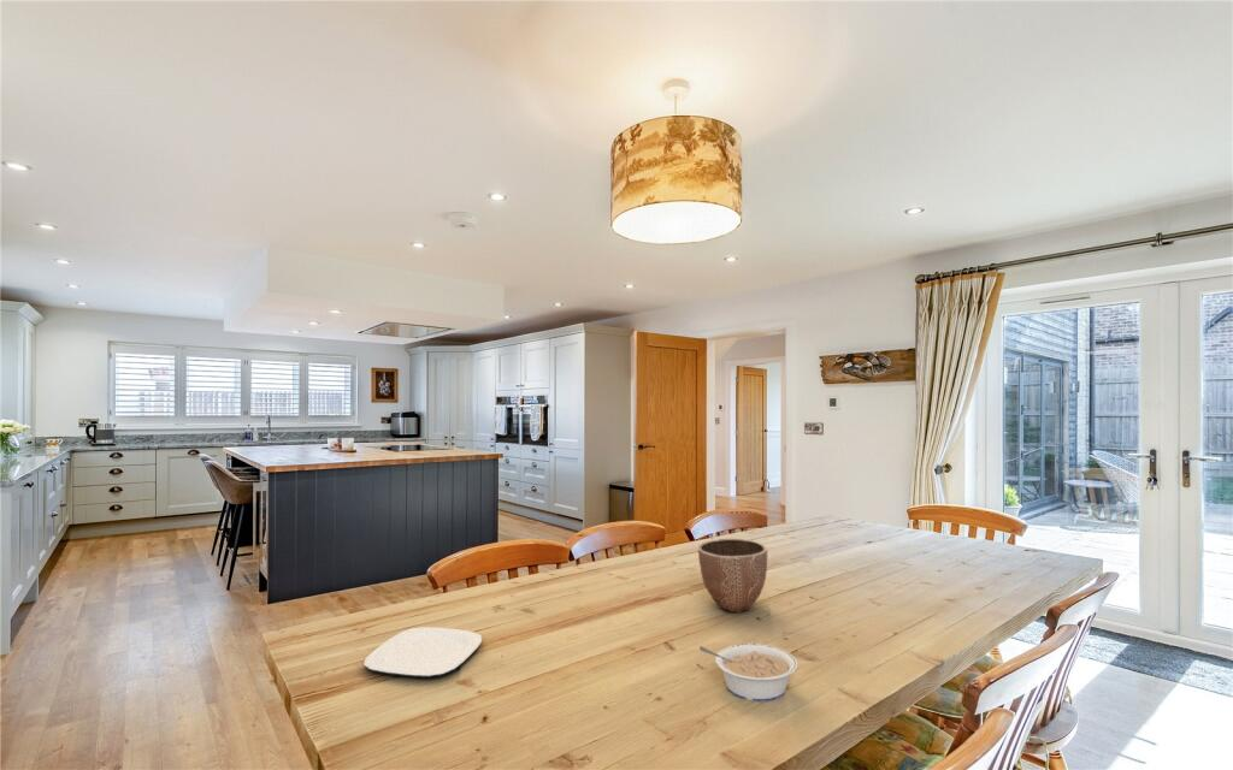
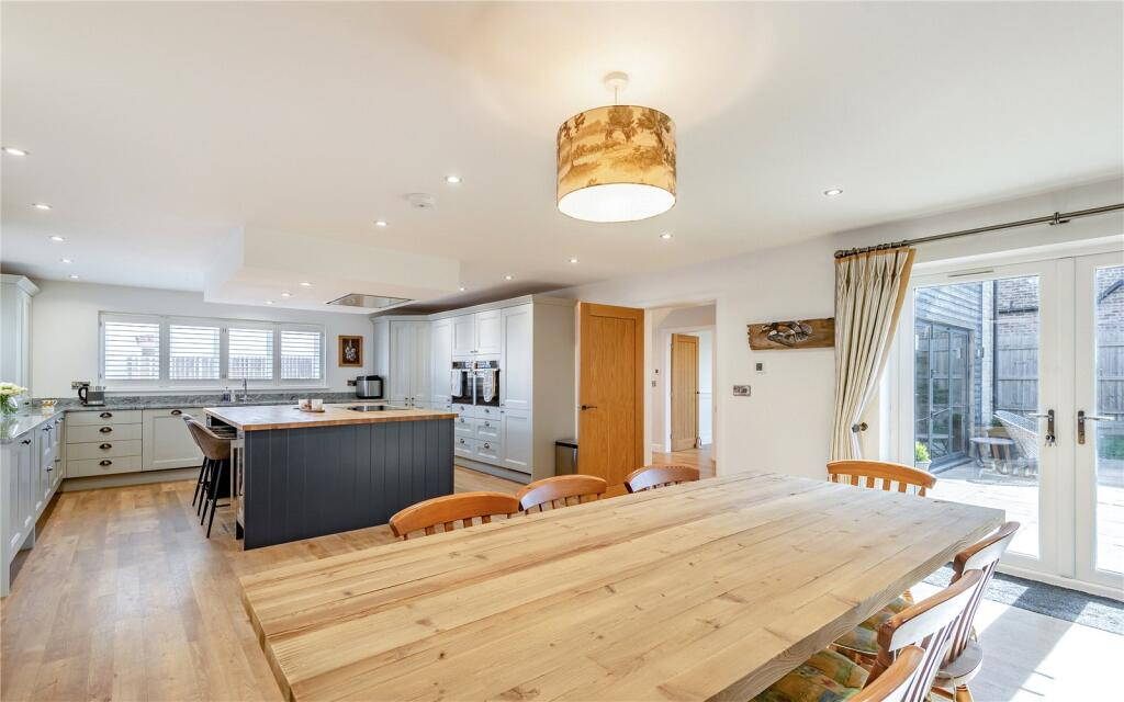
- legume [698,642,798,703]
- decorative bowl [697,538,768,614]
- plate [362,626,483,679]
